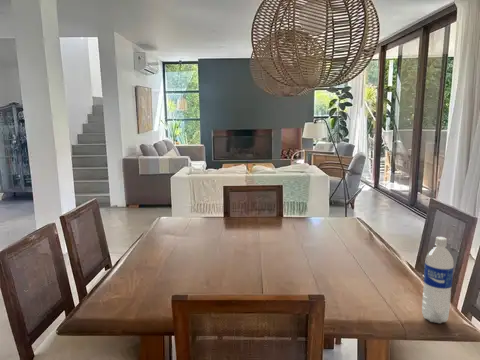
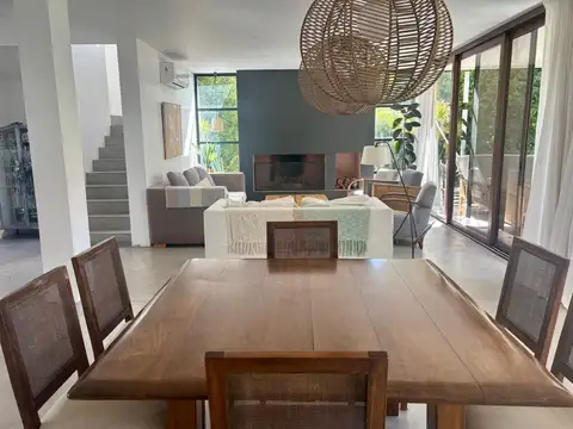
- water bottle [421,236,455,324]
